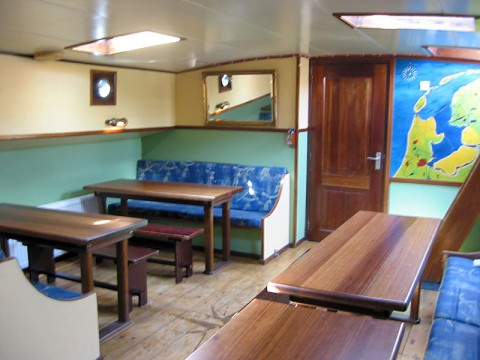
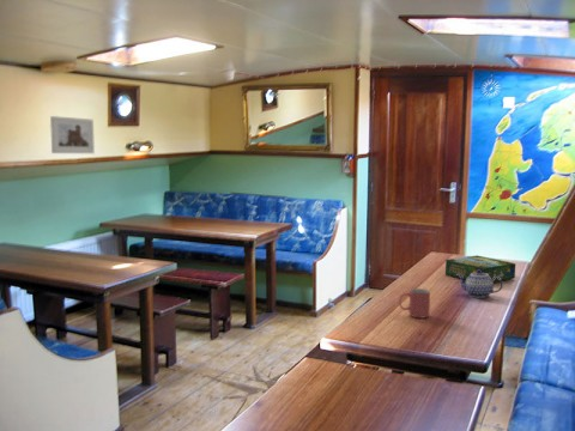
+ teapot [456,269,504,299]
+ board game [444,254,516,283]
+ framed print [49,115,96,154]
+ mug [398,287,431,318]
